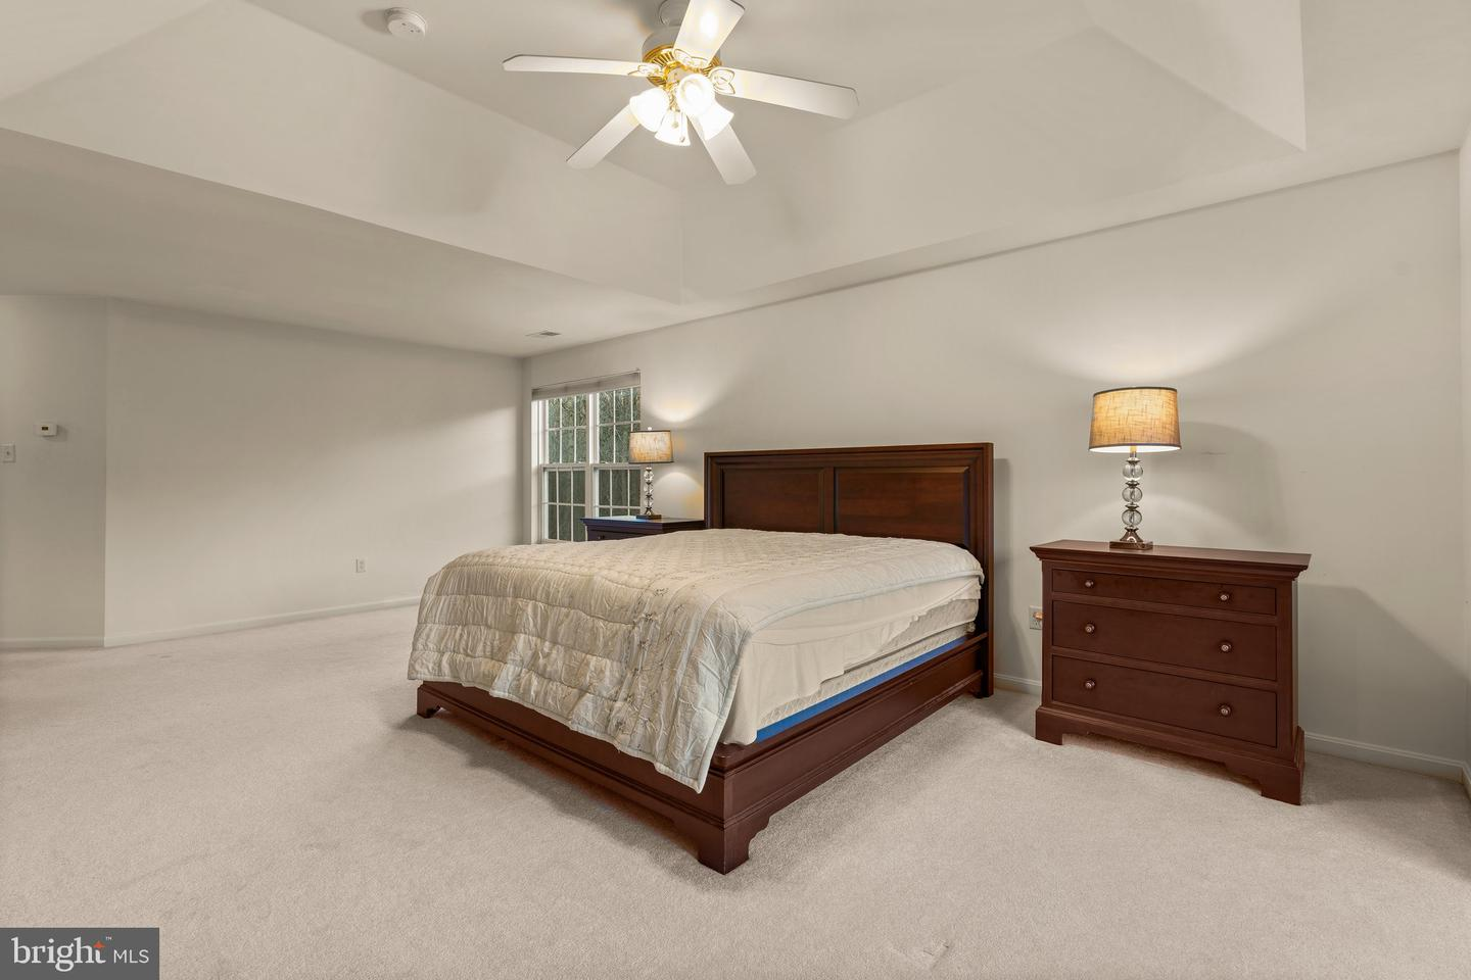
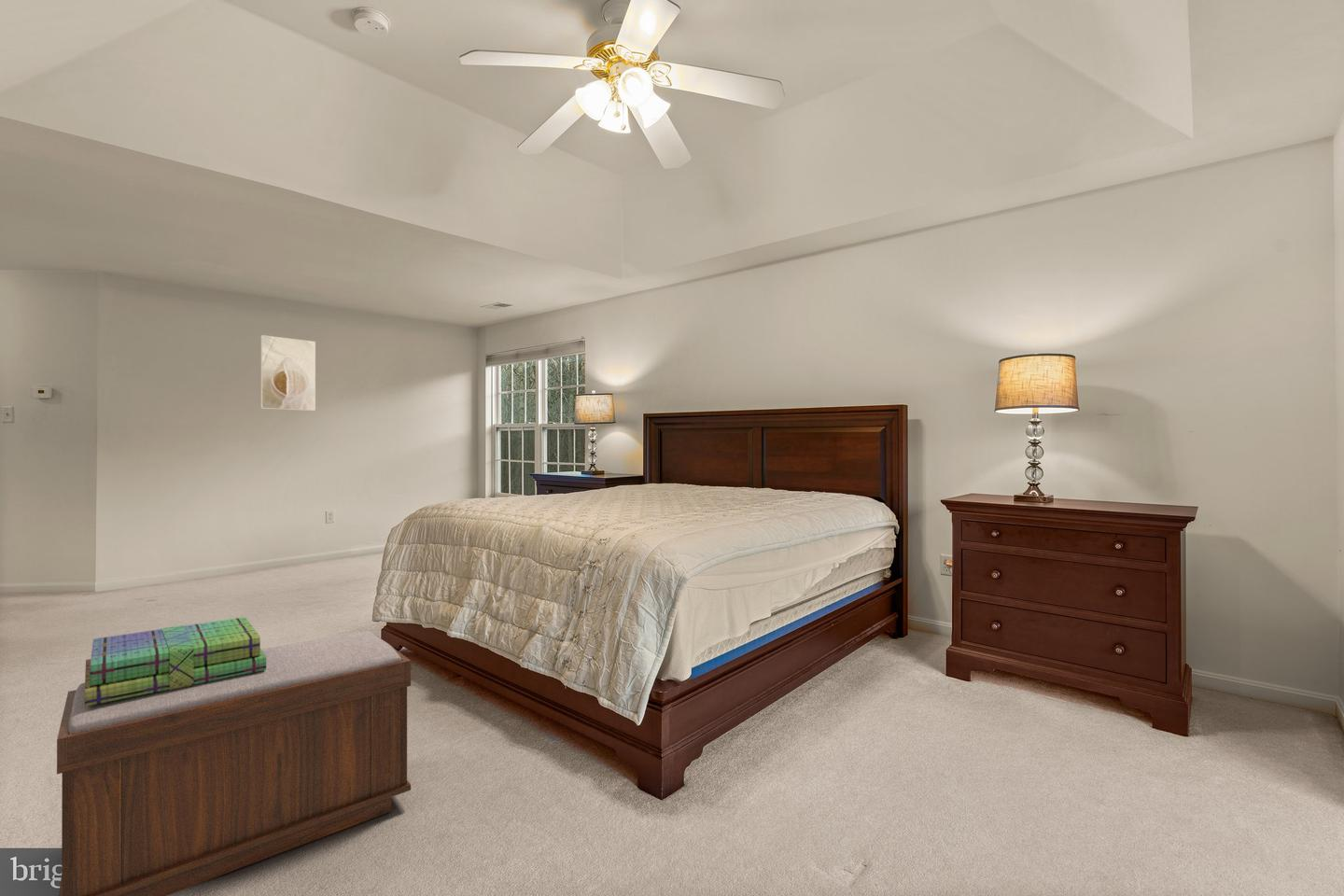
+ stack of books [84,616,266,707]
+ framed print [259,334,316,412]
+ bench [56,630,412,896]
